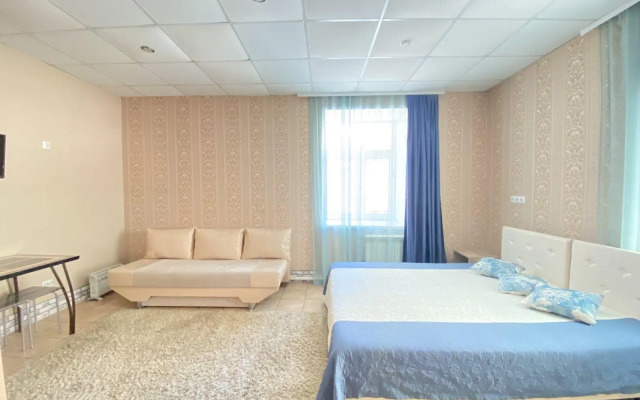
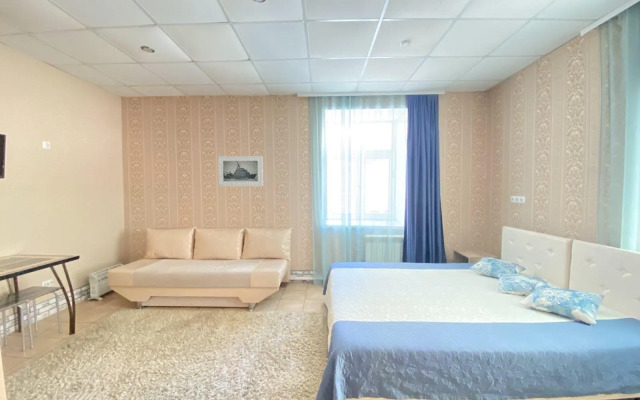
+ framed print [217,155,264,187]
